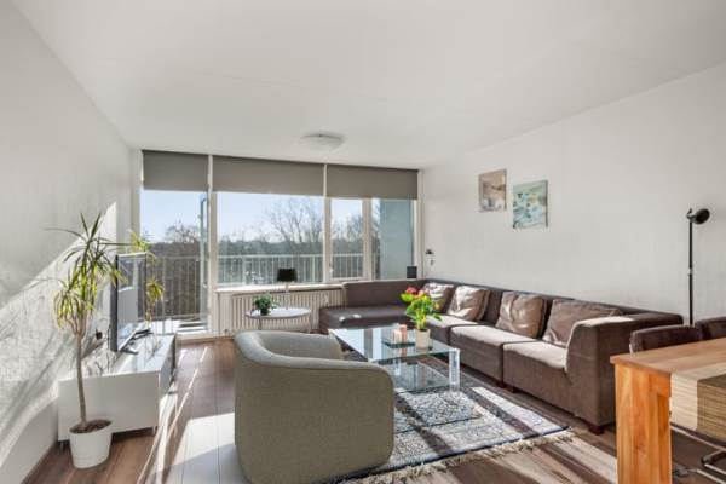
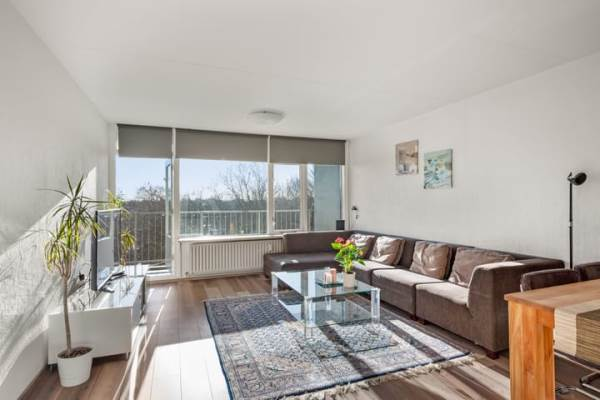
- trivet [244,306,313,334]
- table lamp [275,266,299,310]
- armchair [232,329,396,484]
- potted plant [249,289,283,316]
